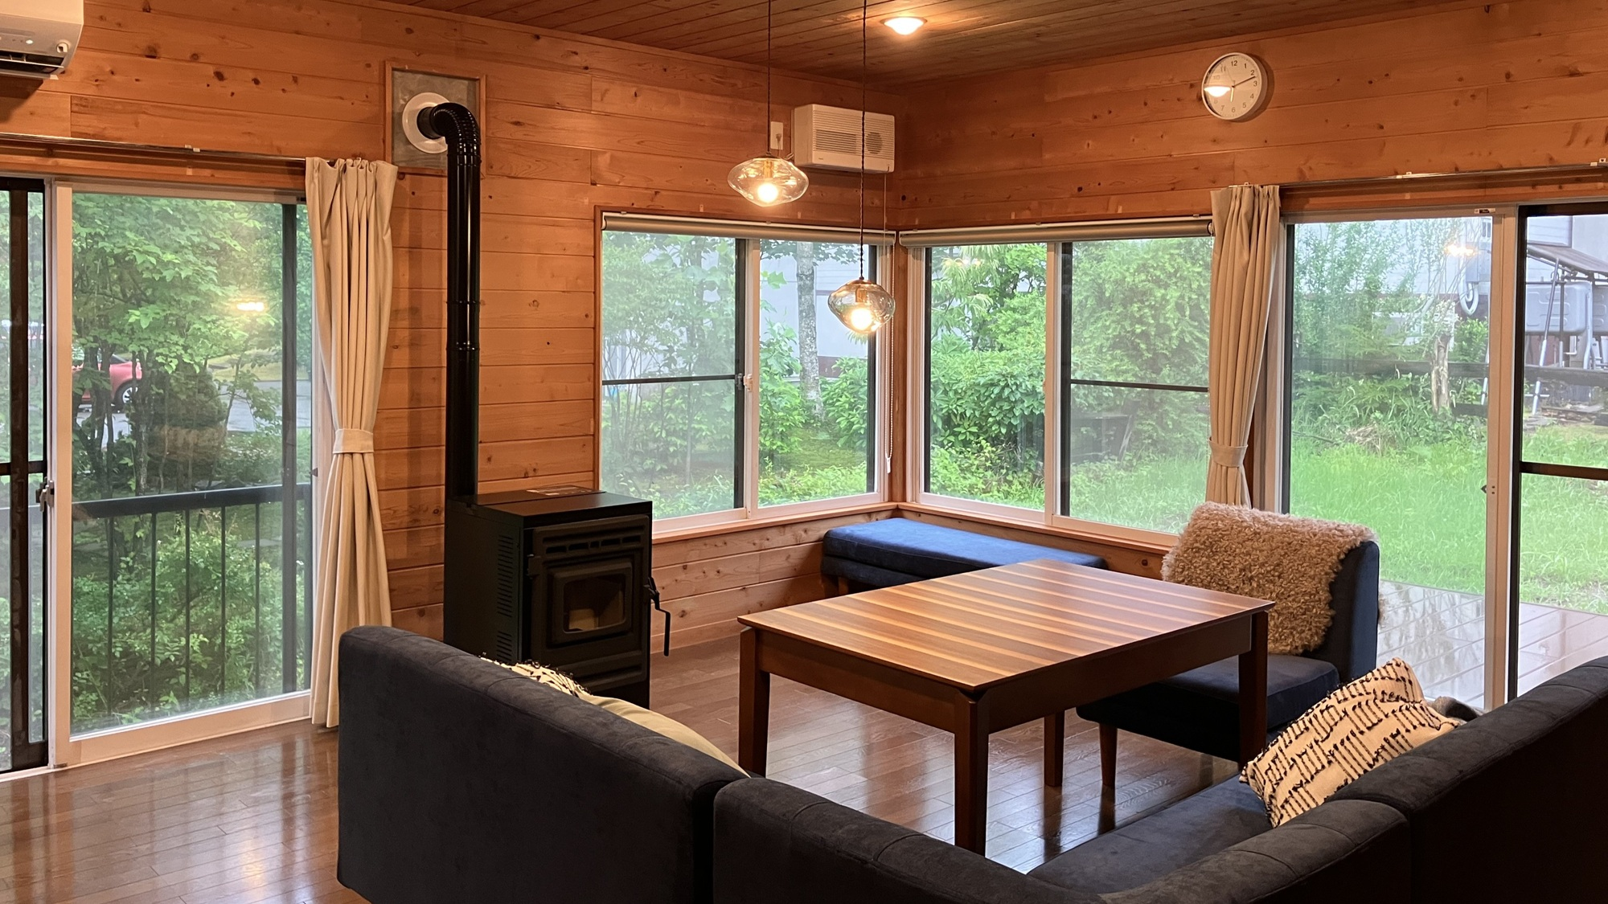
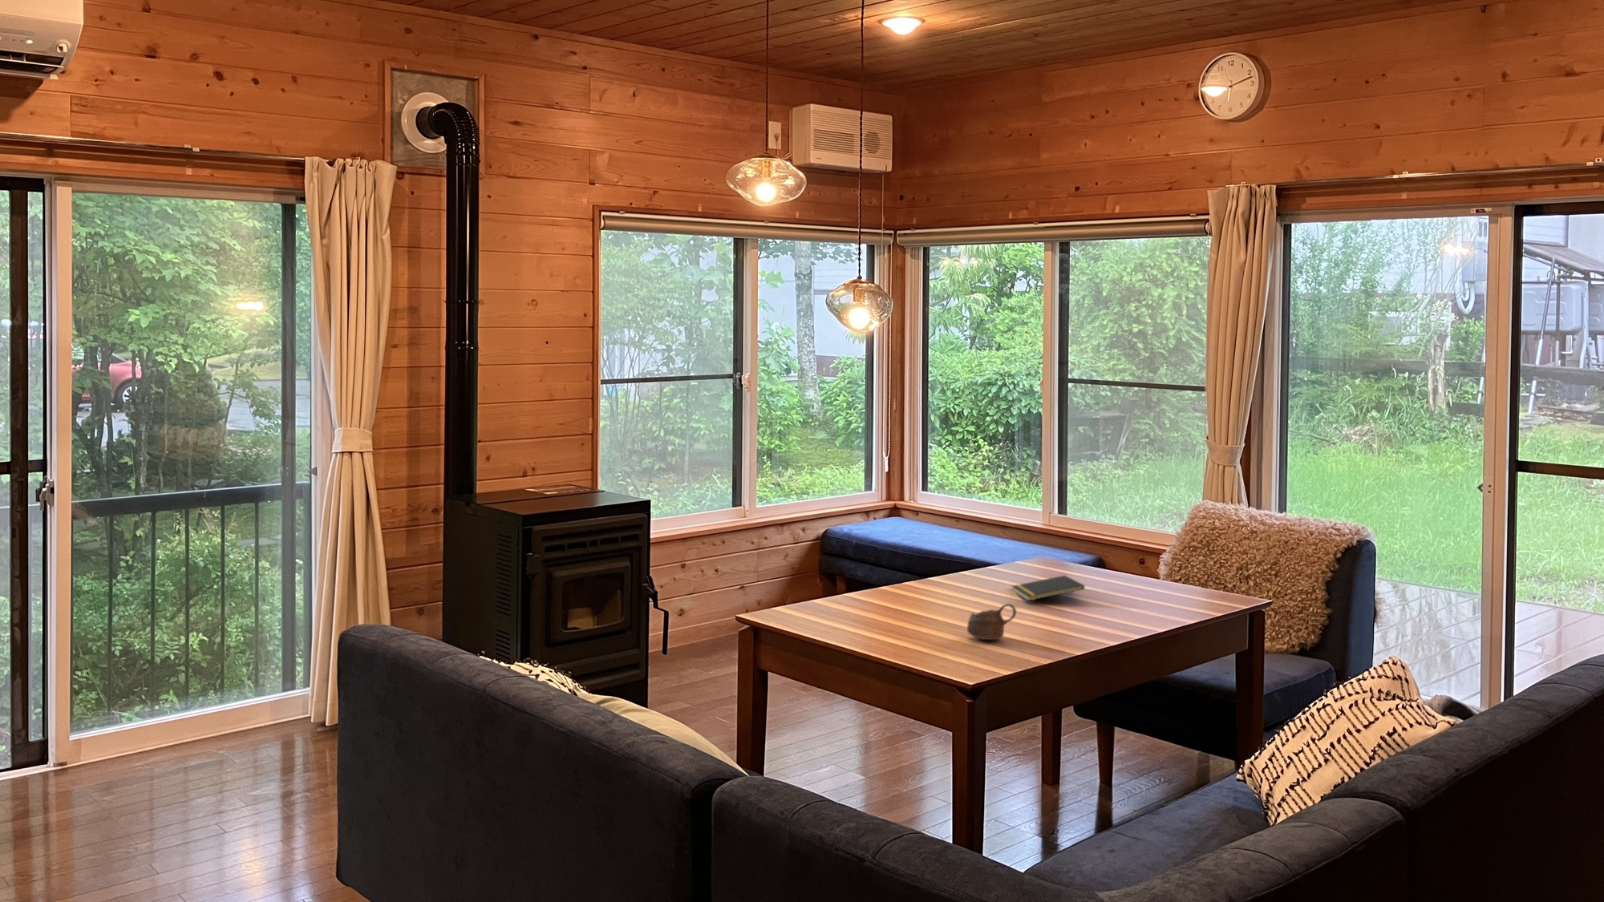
+ notepad [1010,575,1086,601]
+ cup [966,602,1017,641]
